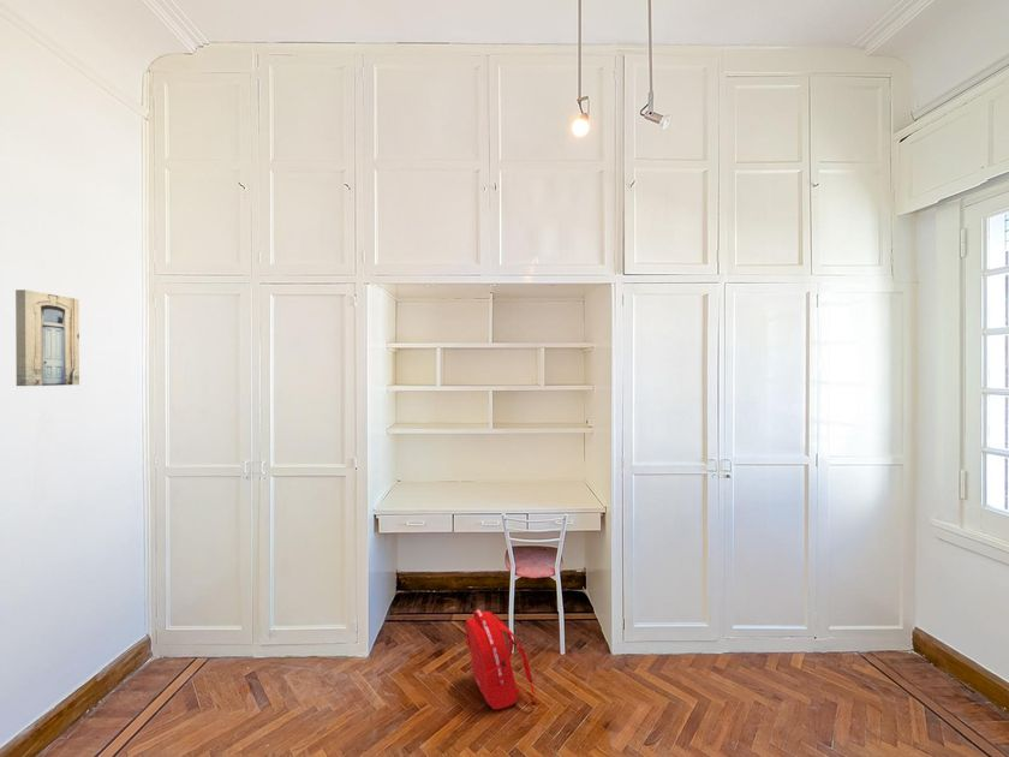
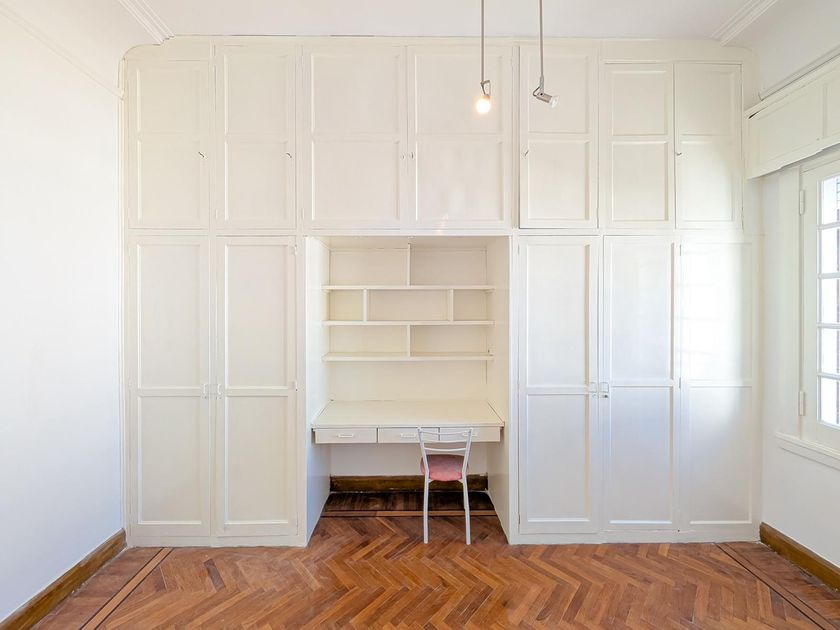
- backpack [464,608,537,710]
- wall art [14,288,80,387]
